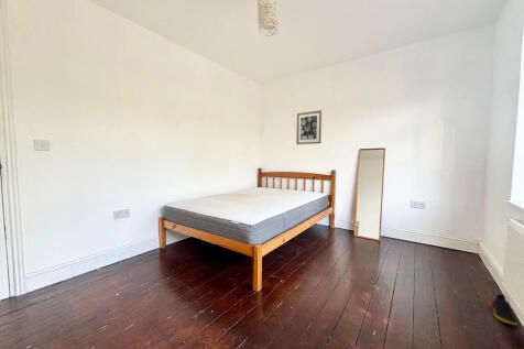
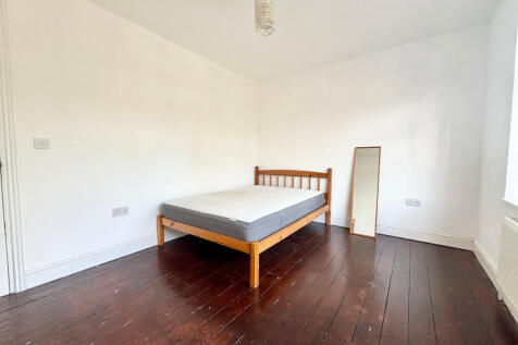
- wall art [295,109,323,145]
- shoe [489,293,518,327]
